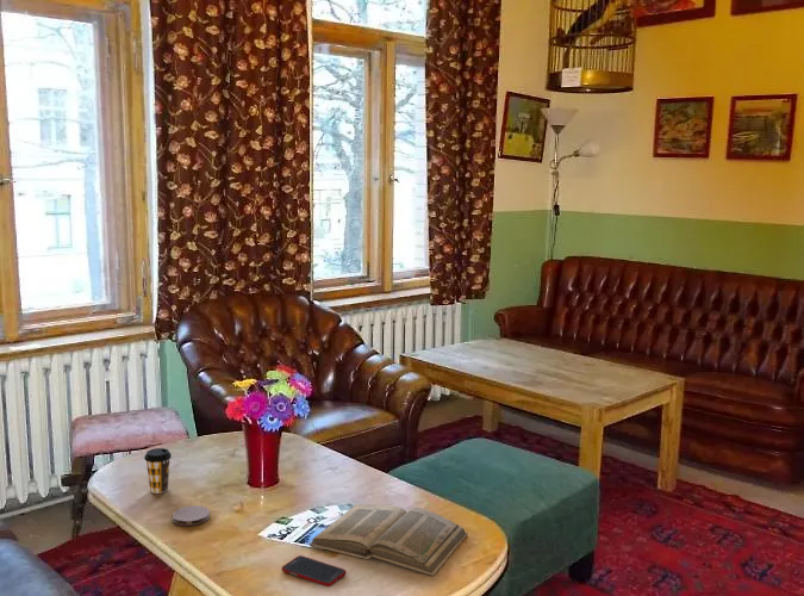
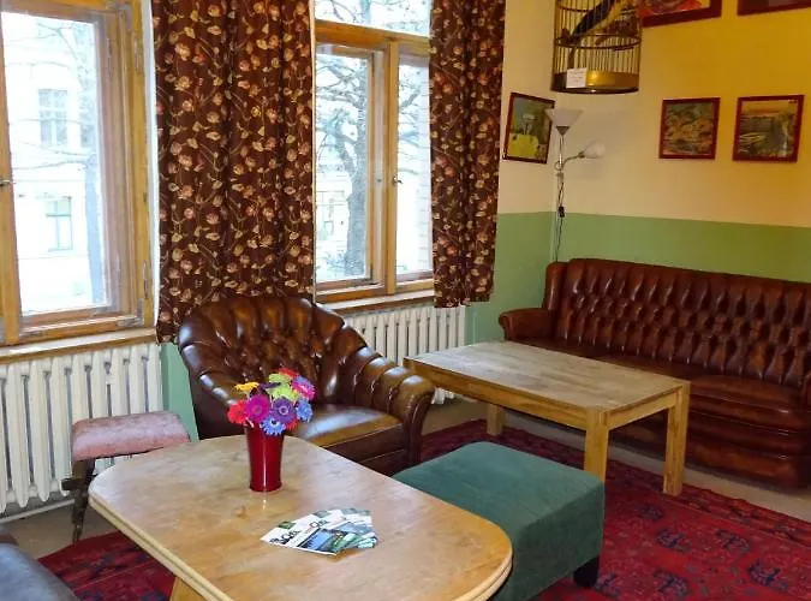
- book [308,503,469,577]
- coffee cup [143,447,173,495]
- cell phone [281,554,348,588]
- coaster [172,504,211,527]
